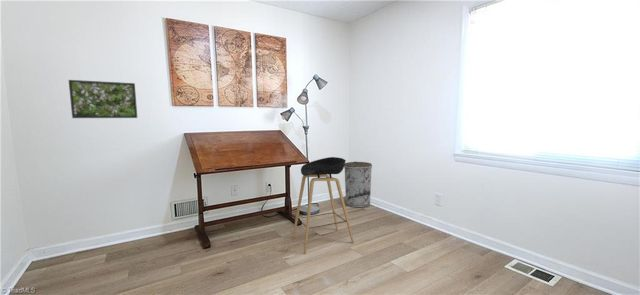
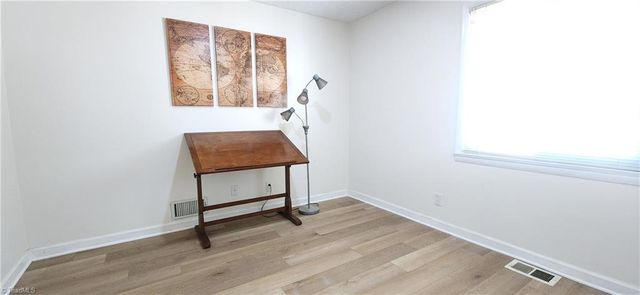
- stool [292,156,355,254]
- trash can [343,161,373,208]
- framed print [68,79,138,119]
